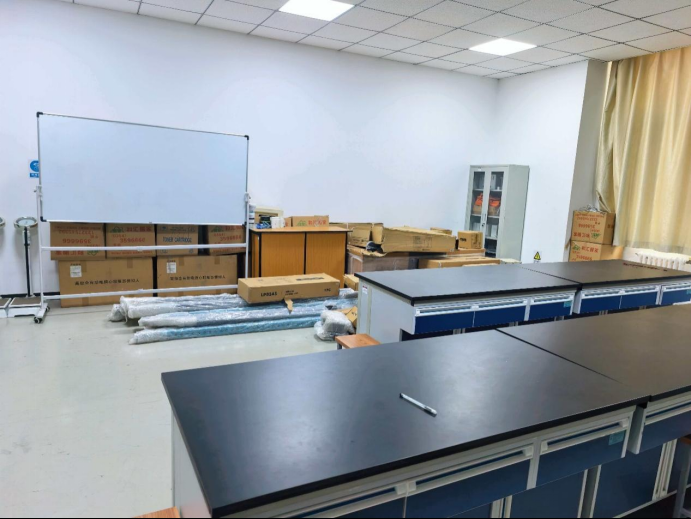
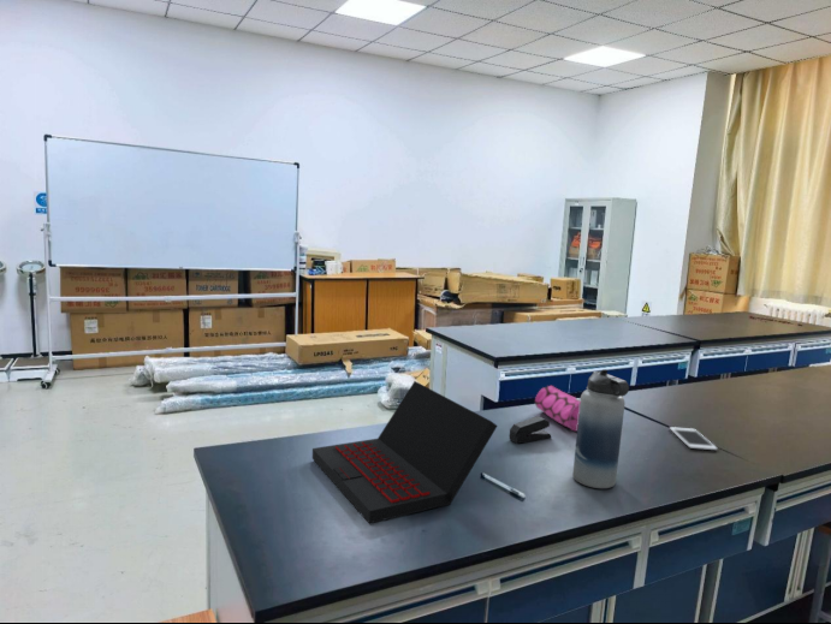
+ cell phone [669,426,718,451]
+ pencil case [534,385,581,433]
+ stapler [509,415,552,445]
+ water bottle [571,368,630,489]
+ laptop [311,380,499,524]
